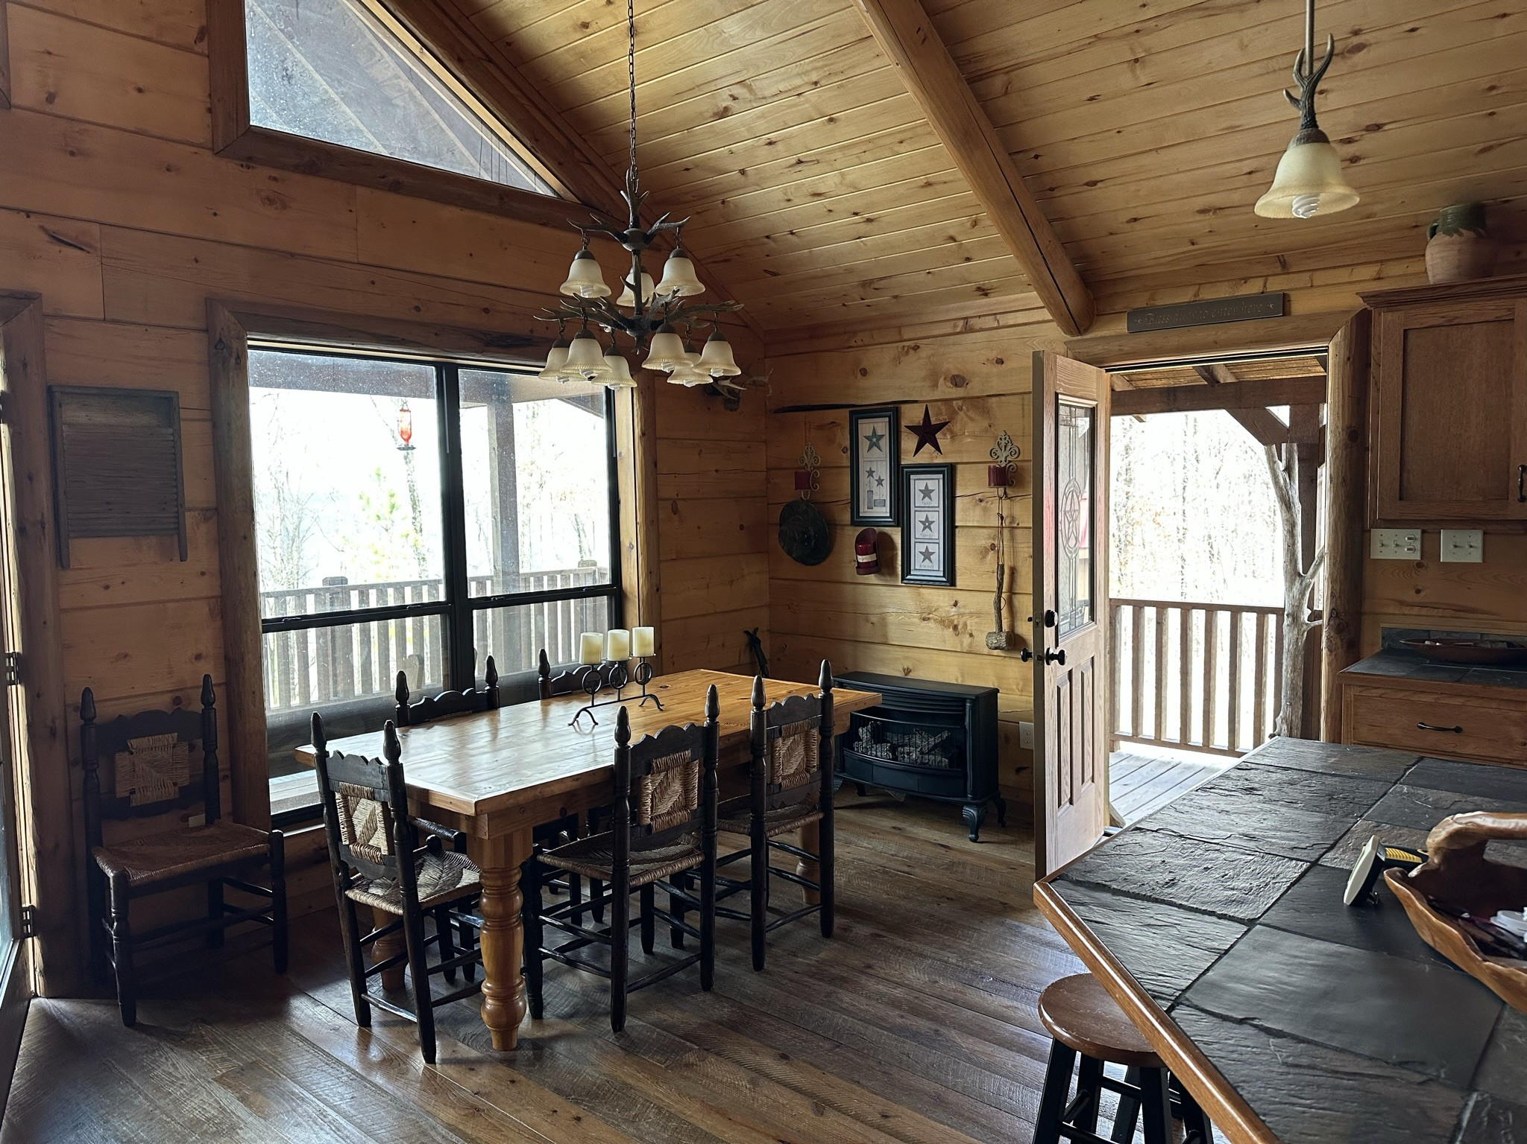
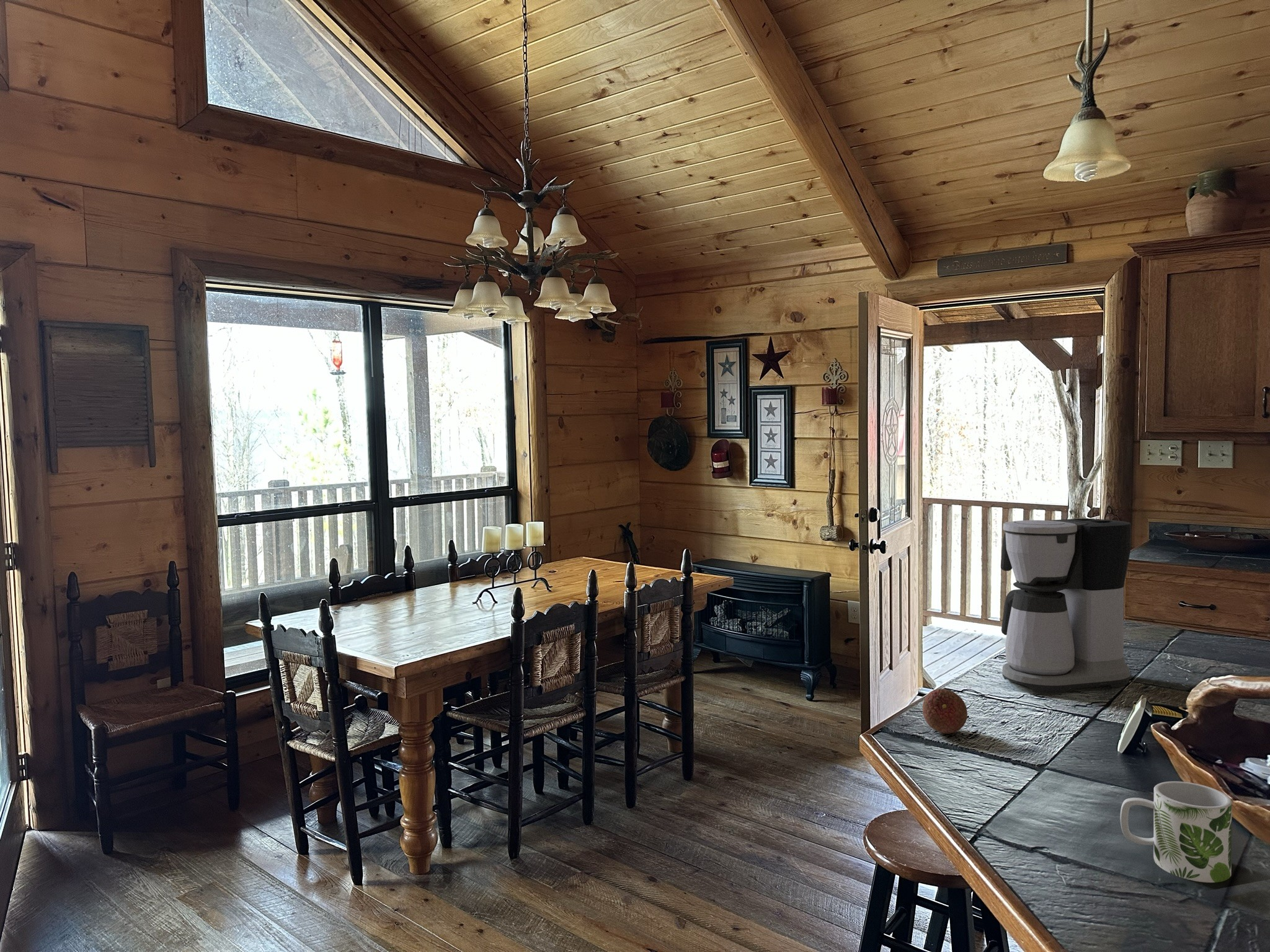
+ mug [1120,781,1232,883]
+ fruit [922,688,968,734]
+ coffee maker [1000,518,1132,694]
